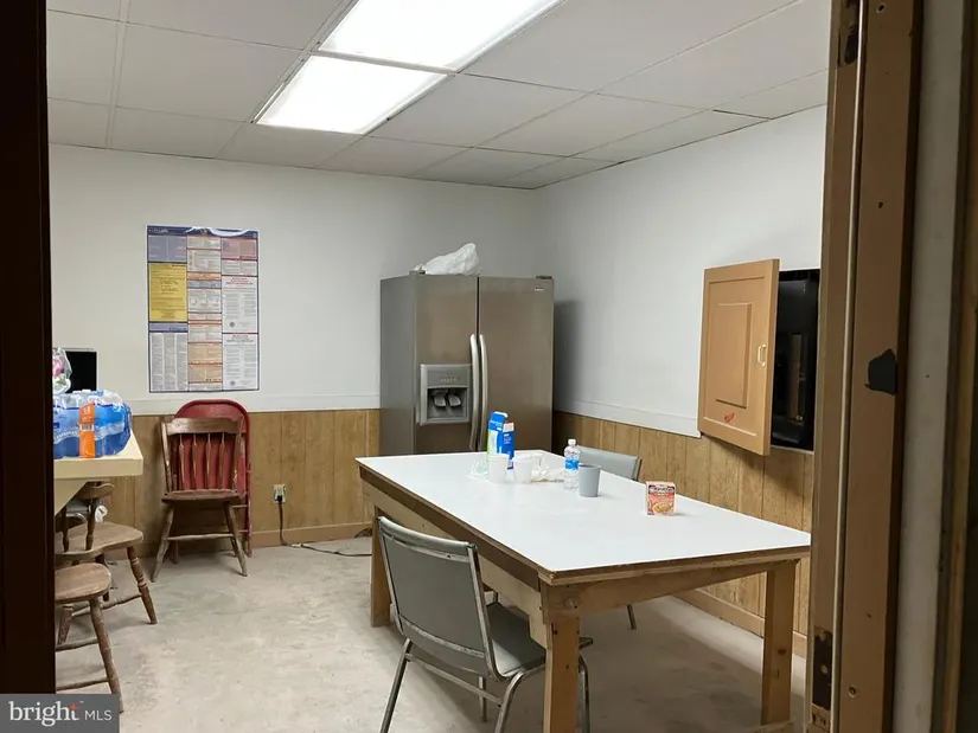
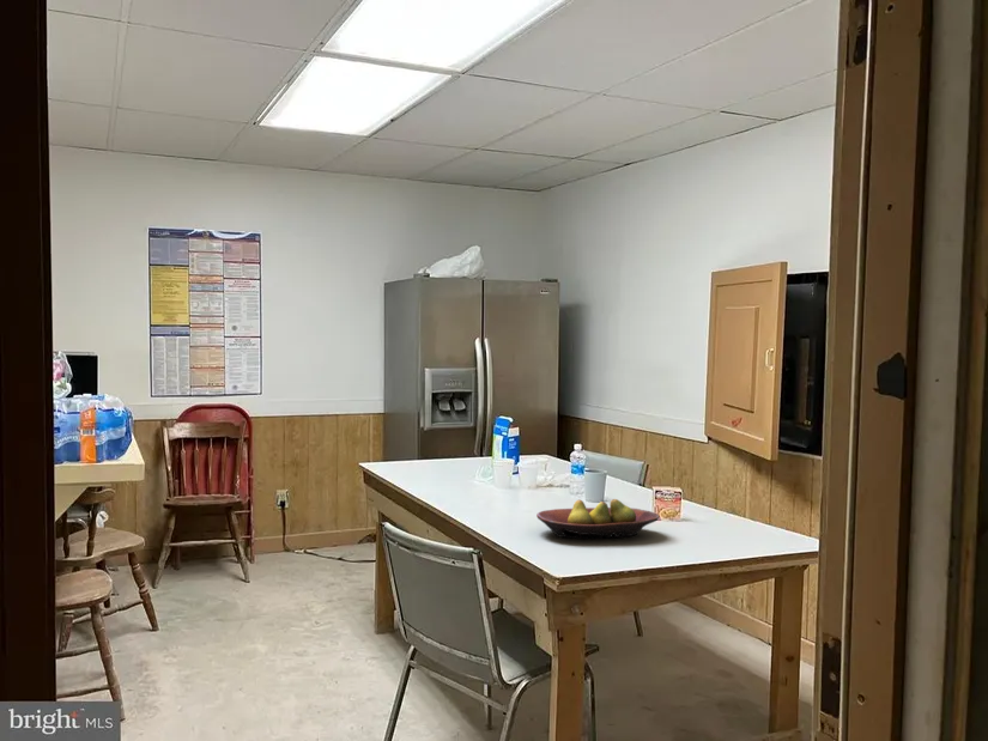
+ fruit bowl [535,498,660,540]
